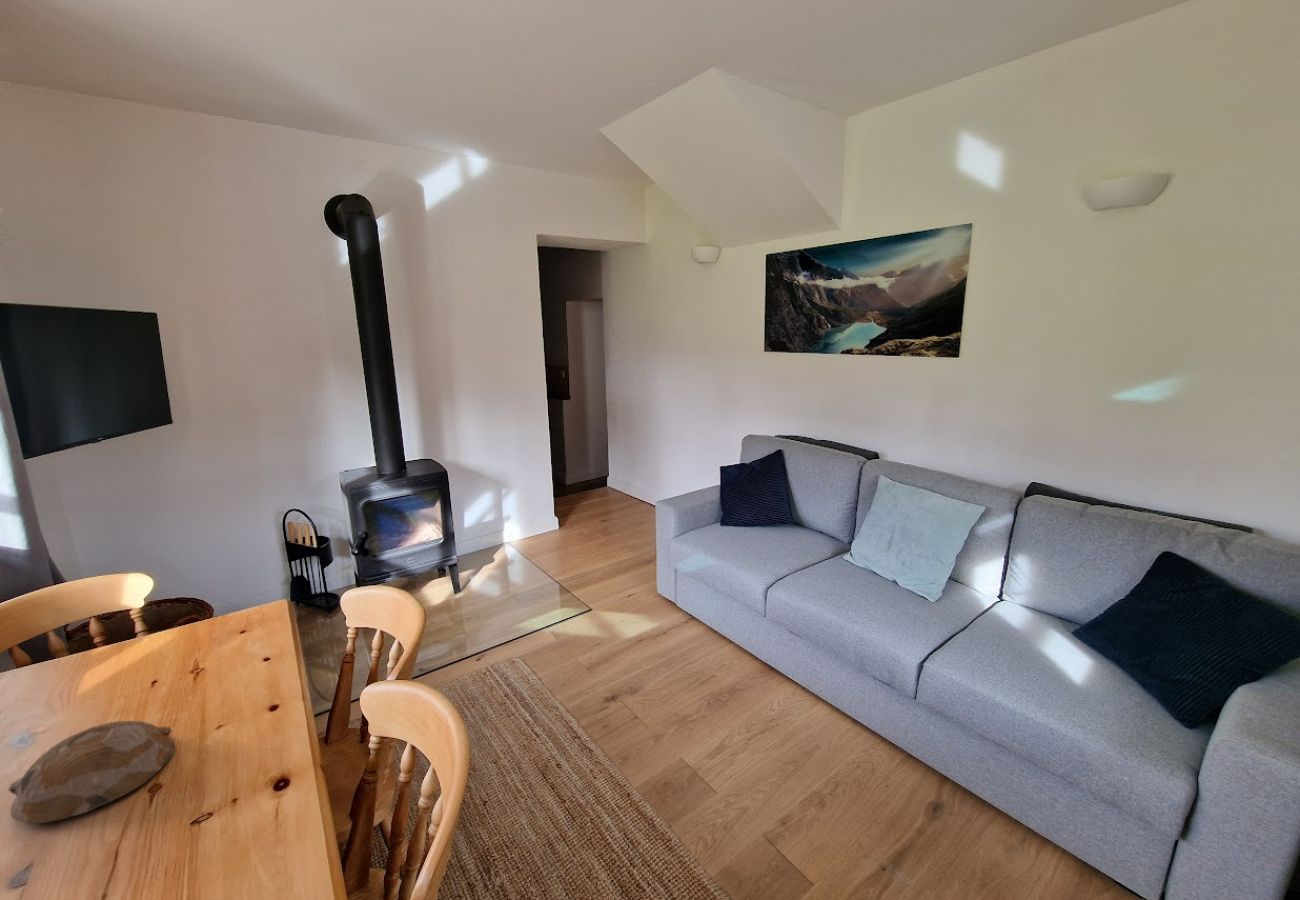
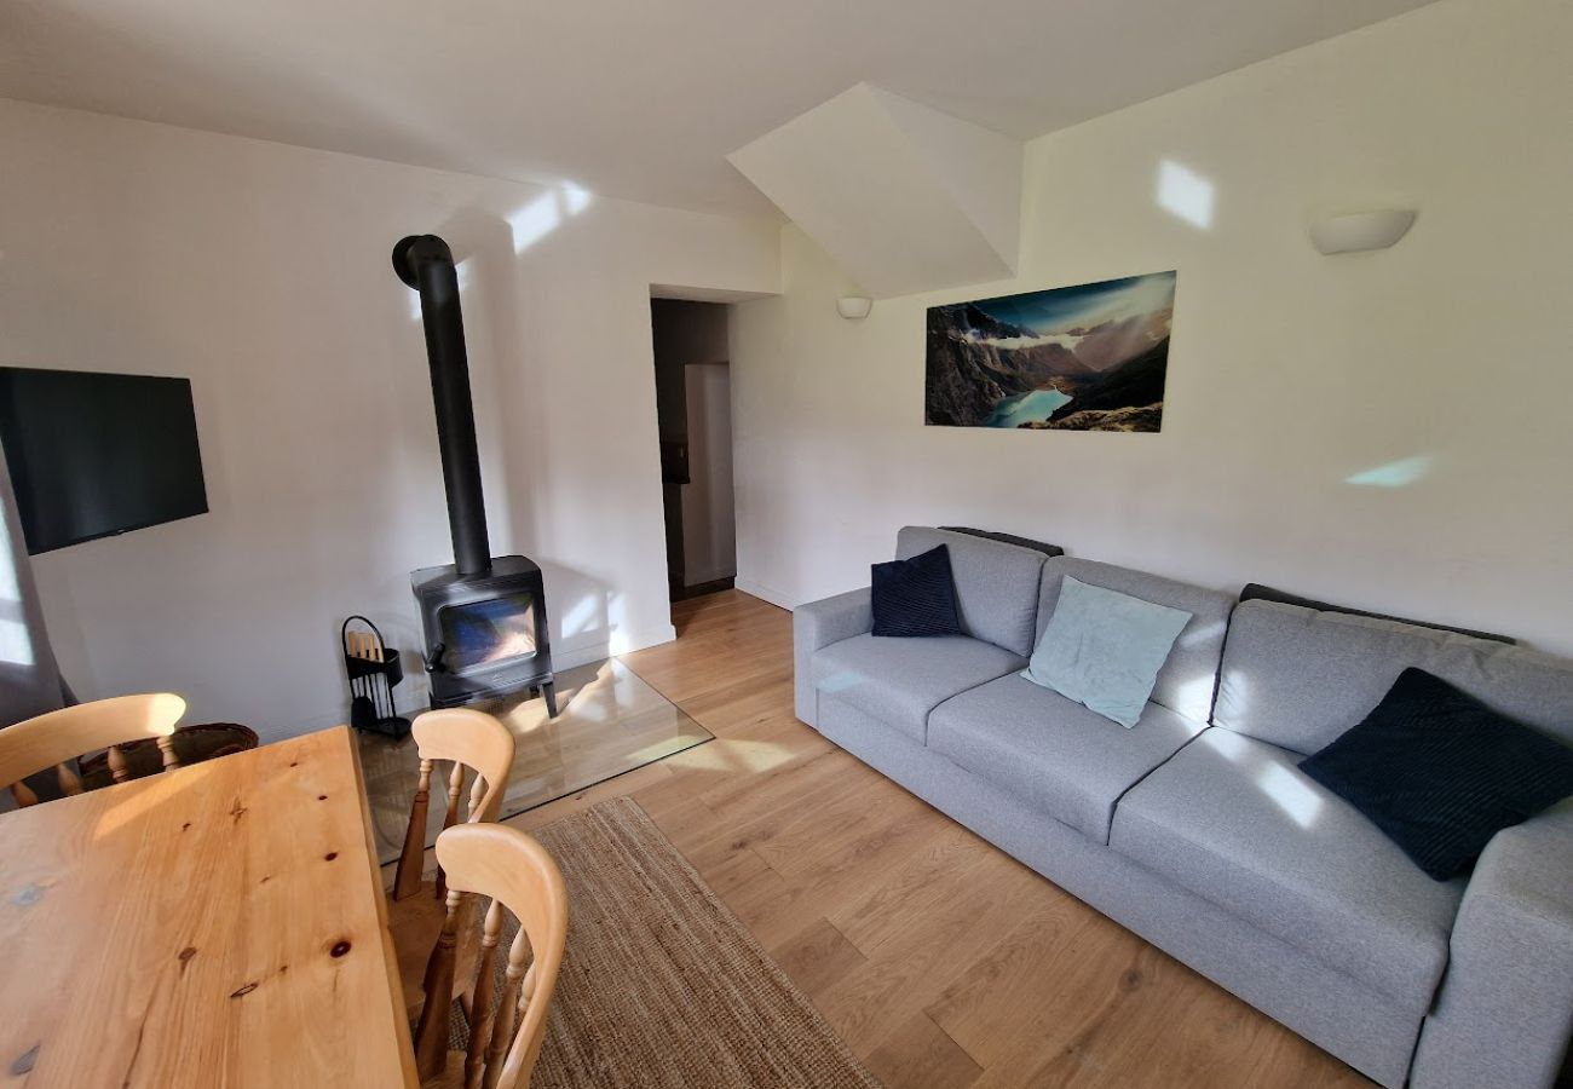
- bowl [8,720,176,824]
